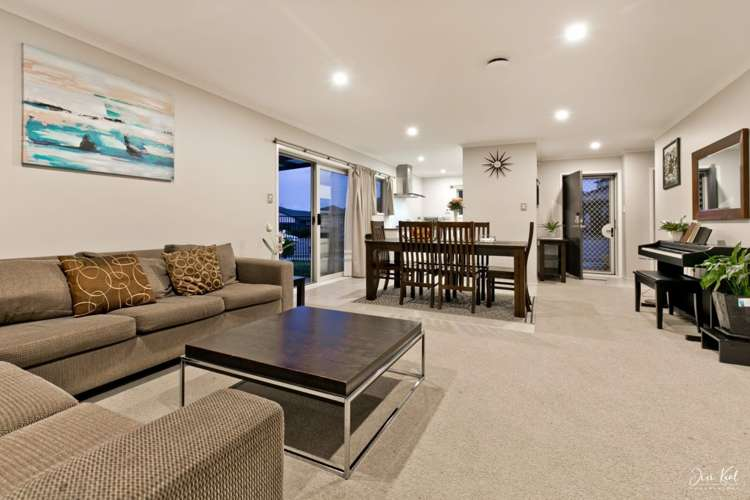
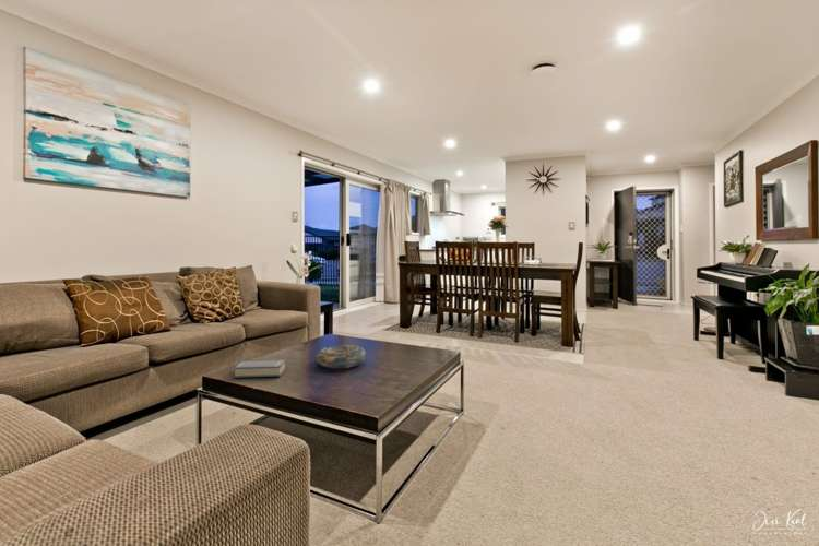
+ hardback book [234,358,287,379]
+ decorative bowl [316,344,367,369]
